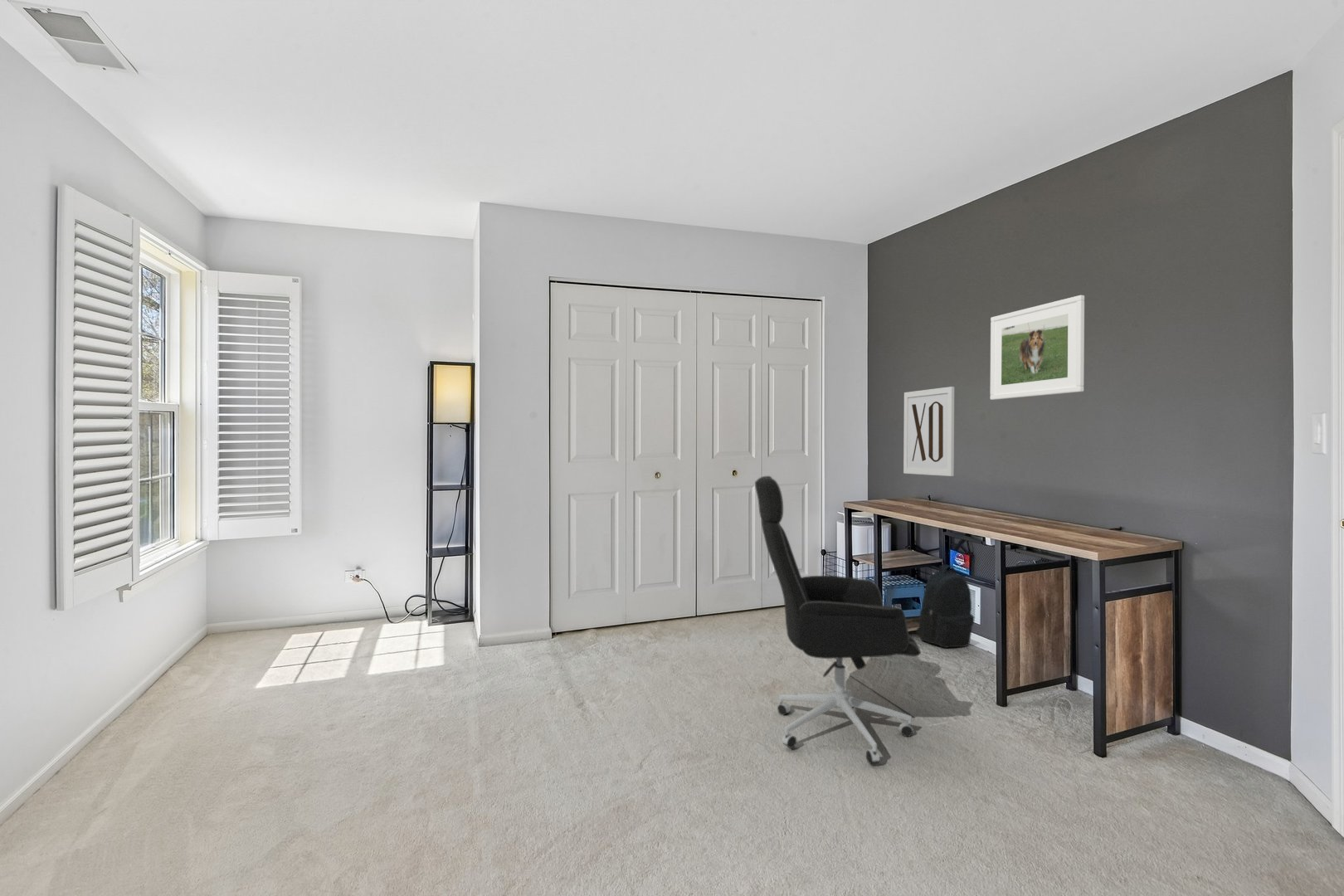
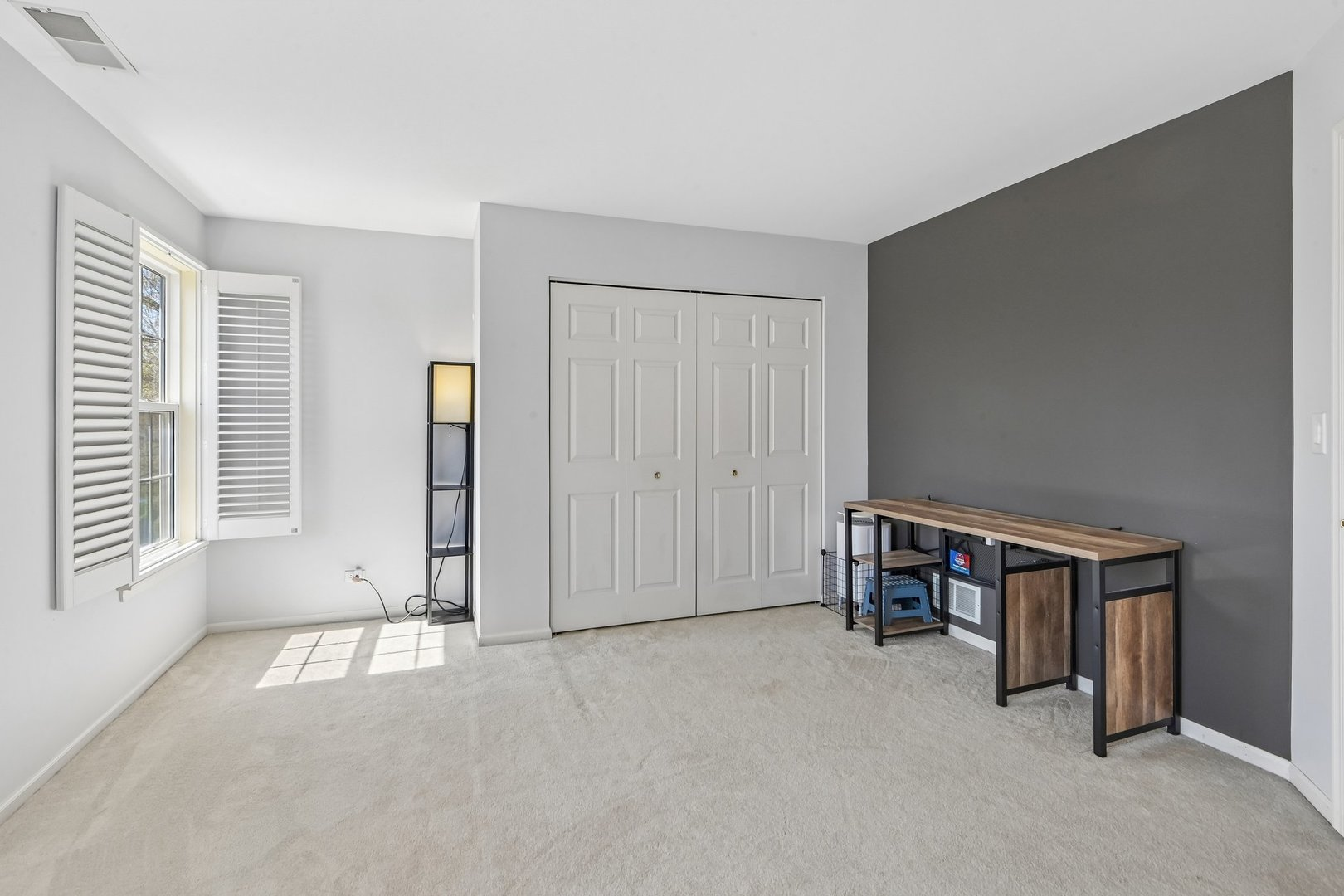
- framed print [990,295,1085,401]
- office chair [754,475,922,765]
- wall art [903,386,955,477]
- backpack [916,564,975,649]
